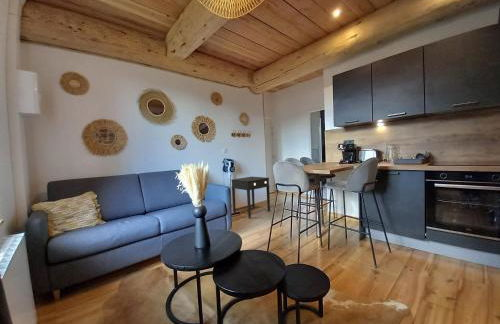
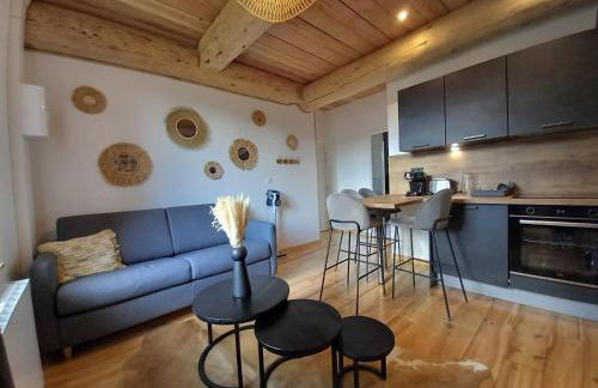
- side table [230,176,271,219]
